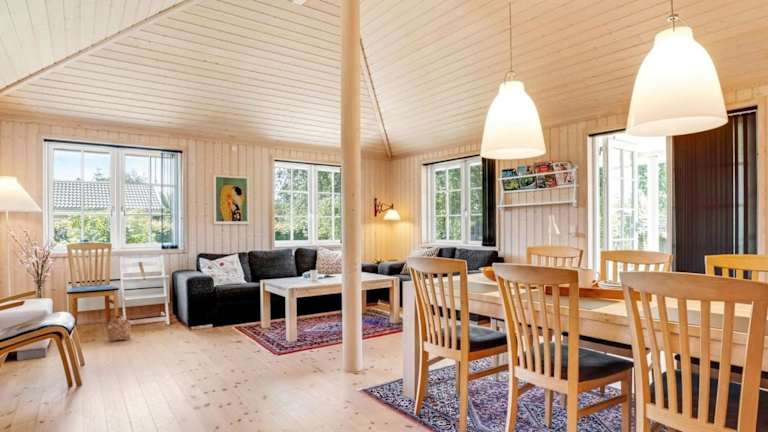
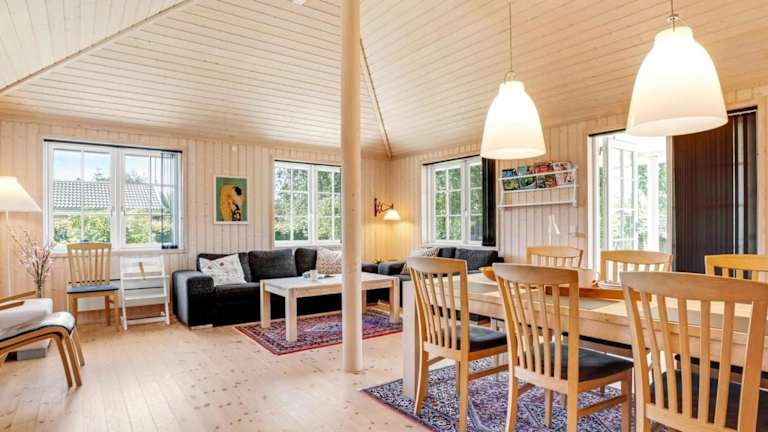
- basket [105,314,133,342]
